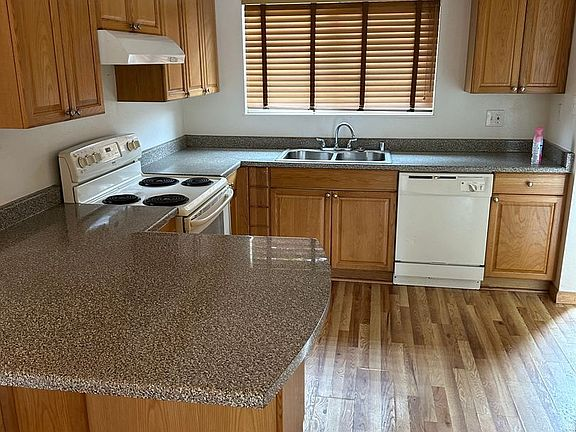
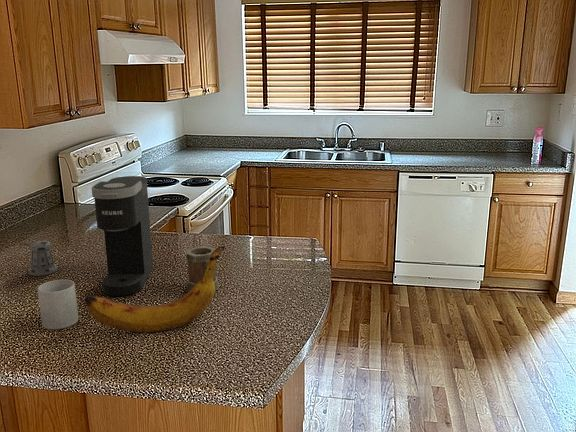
+ pepper shaker [19,239,58,277]
+ mug [37,279,80,330]
+ banana [83,245,226,333]
+ coffee maker [91,175,154,297]
+ mug [186,245,220,292]
